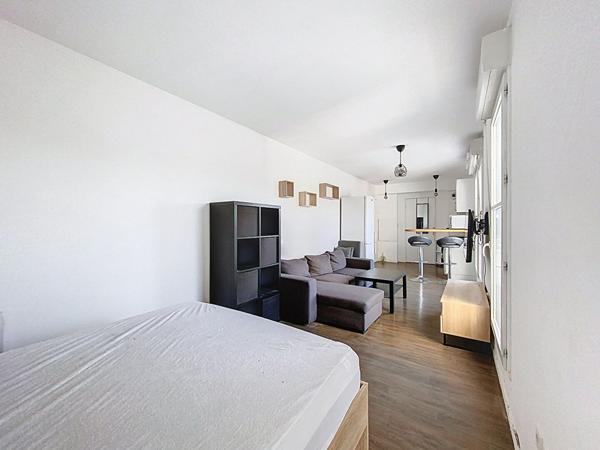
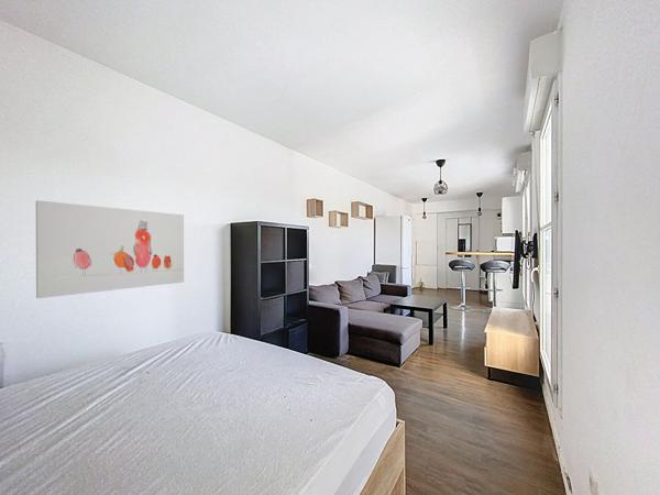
+ wall art [35,199,185,299]
